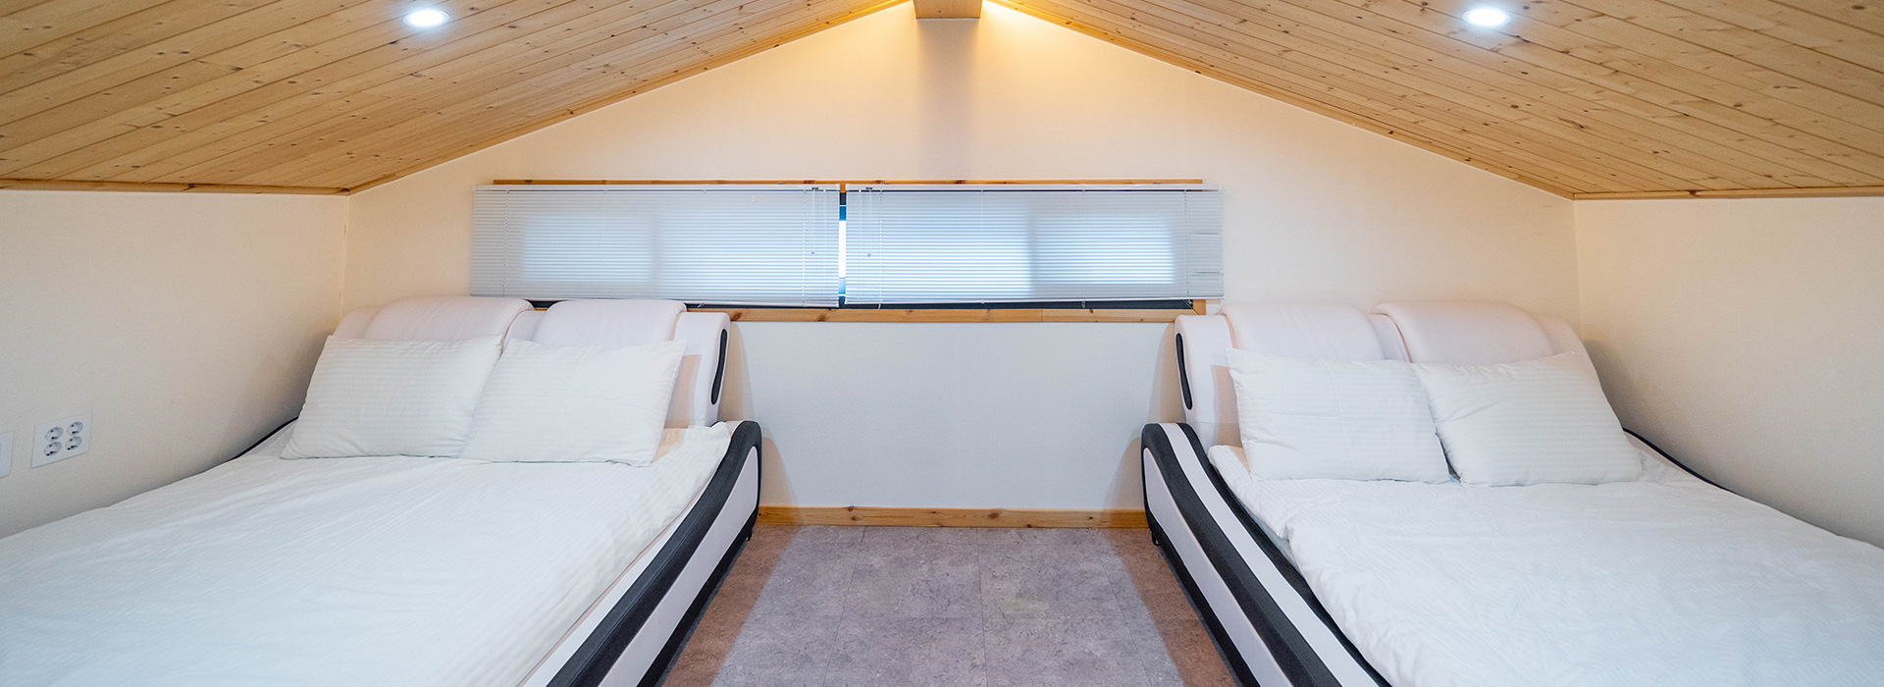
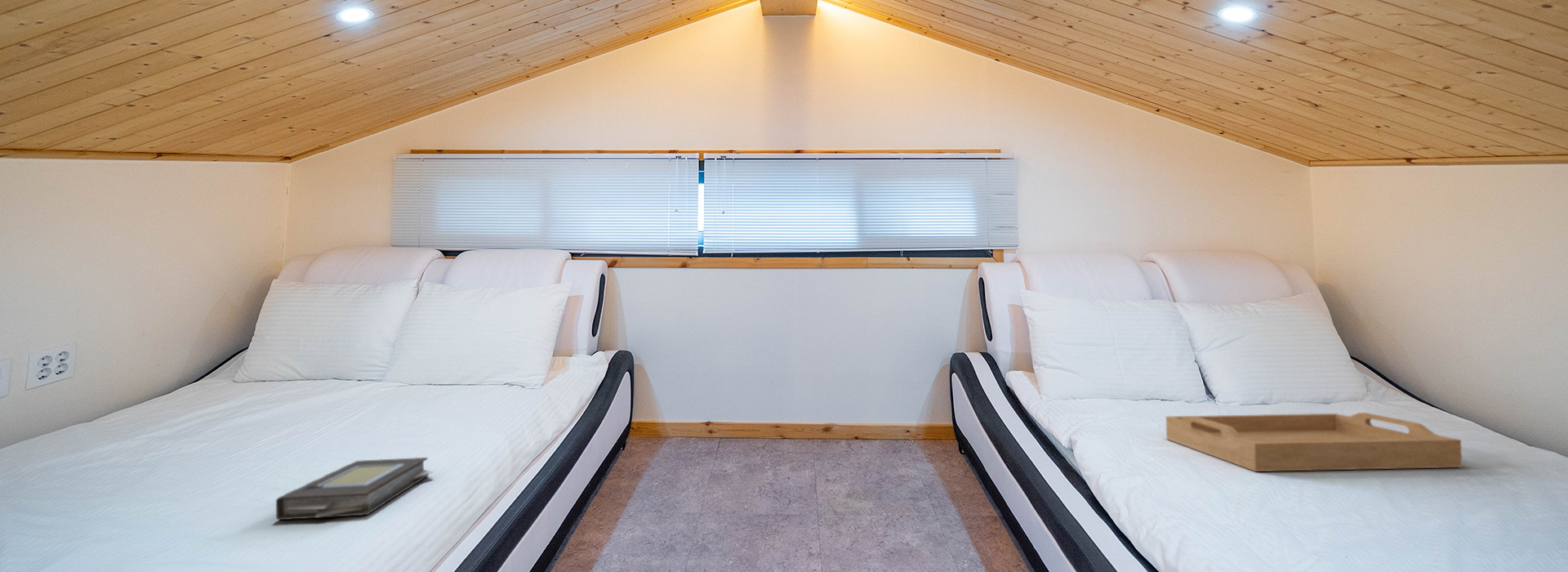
+ serving tray [1165,412,1463,472]
+ book [275,457,434,521]
